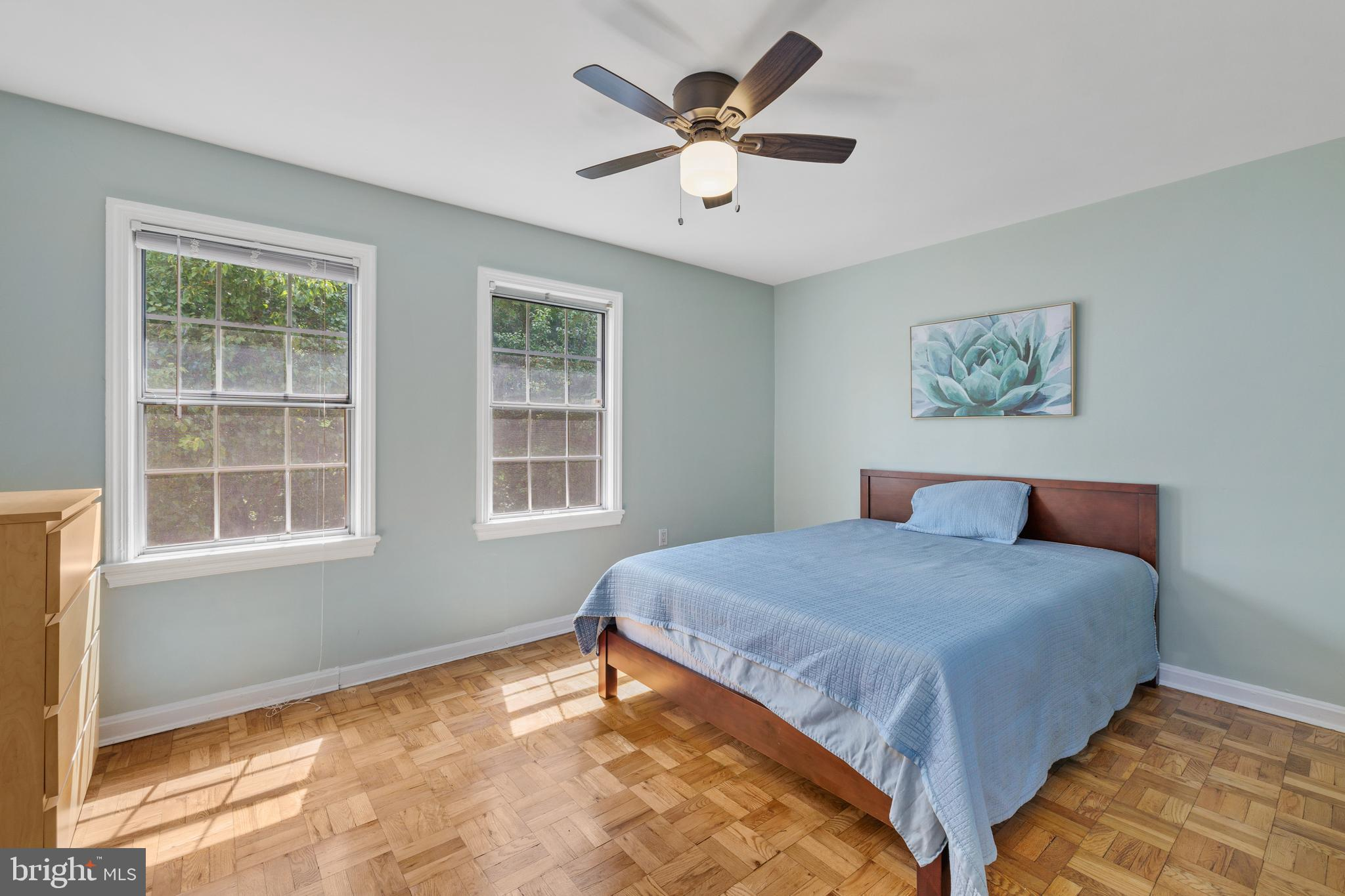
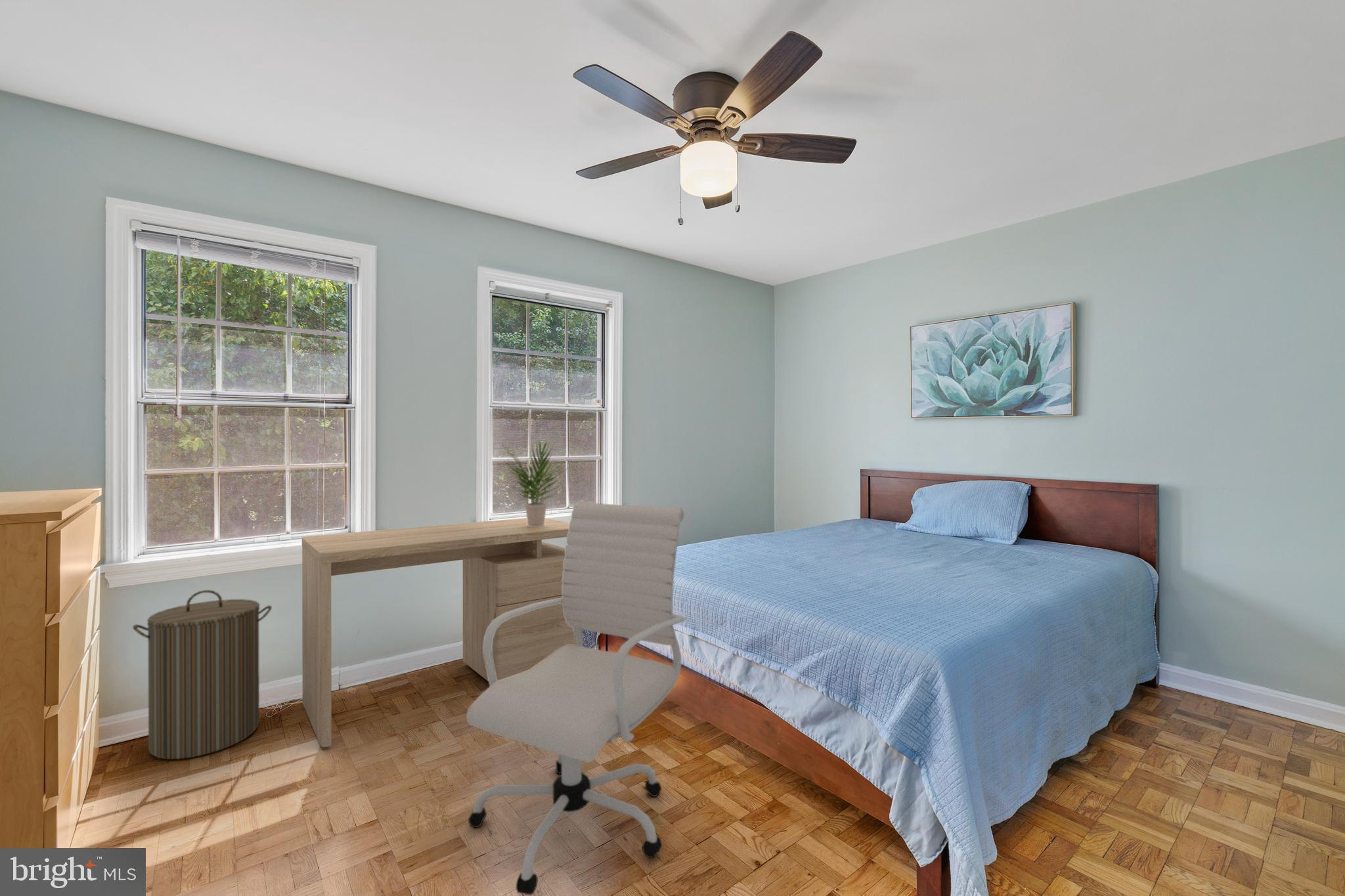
+ desk [301,517,575,748]
+ laundry hamper [132,589,273,760]
+ office chair [466,501,686,896]
+ potted plant [501,440,577,526]
